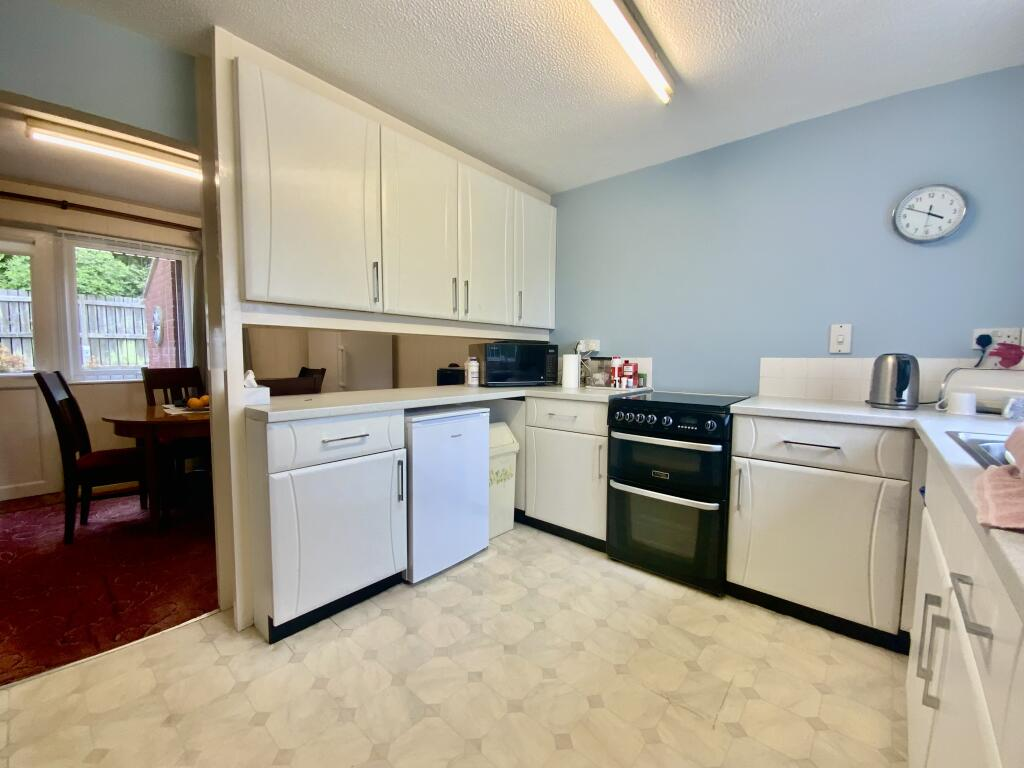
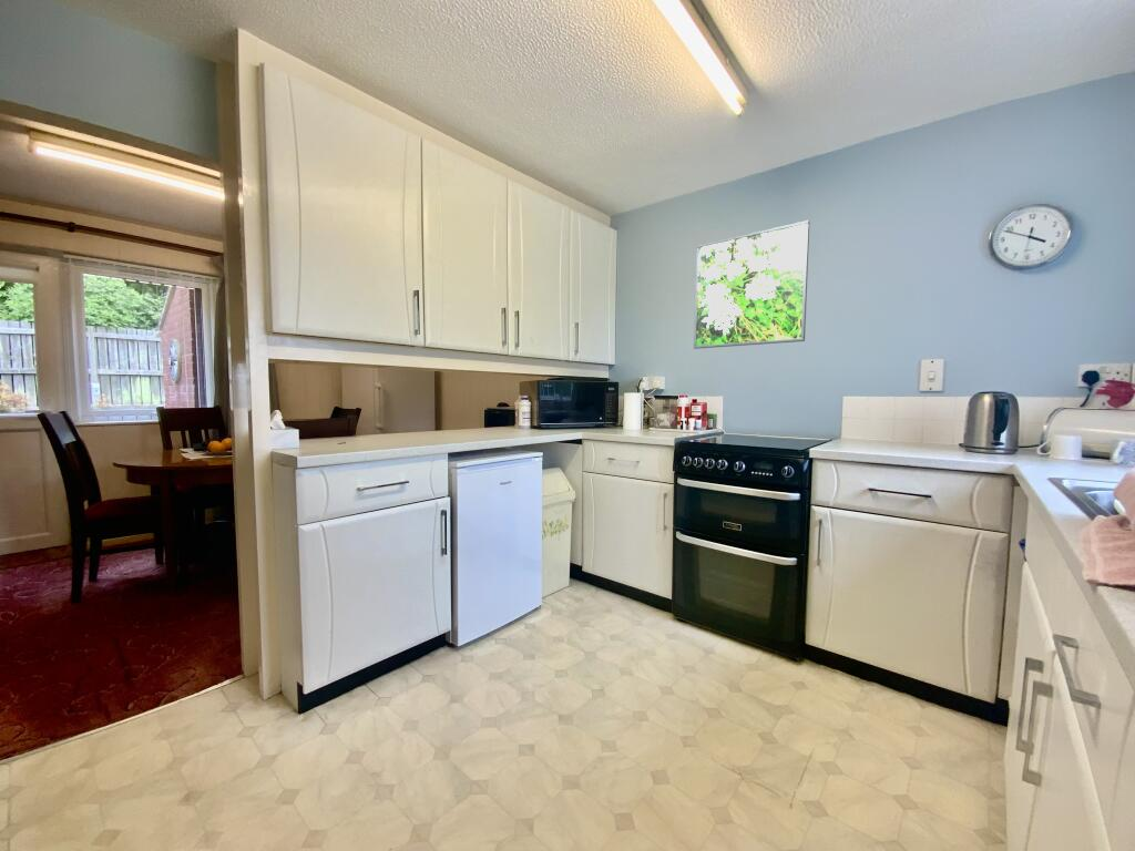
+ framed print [693,219,810,350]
